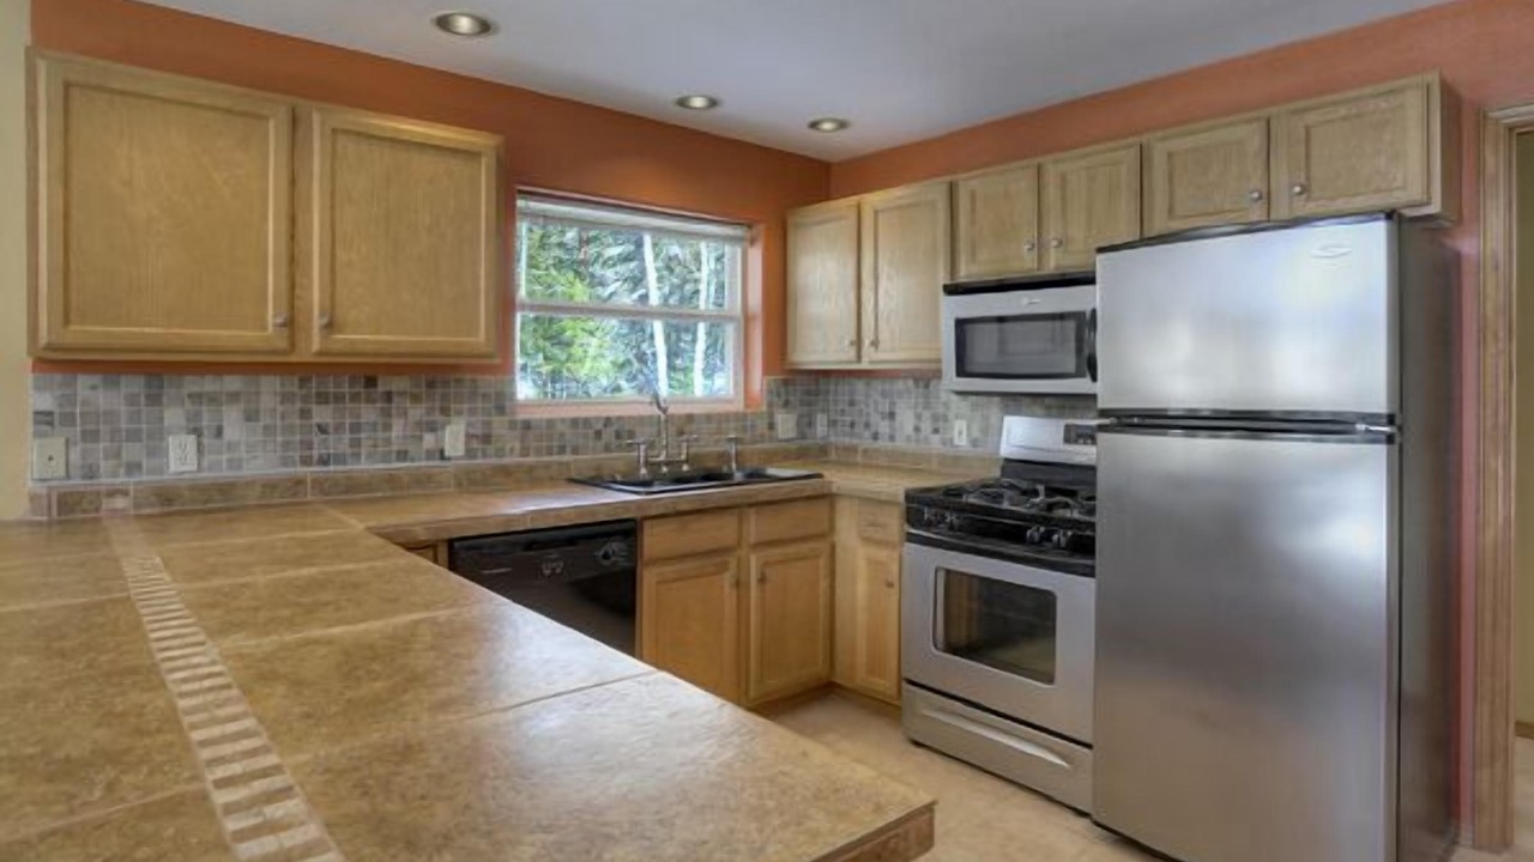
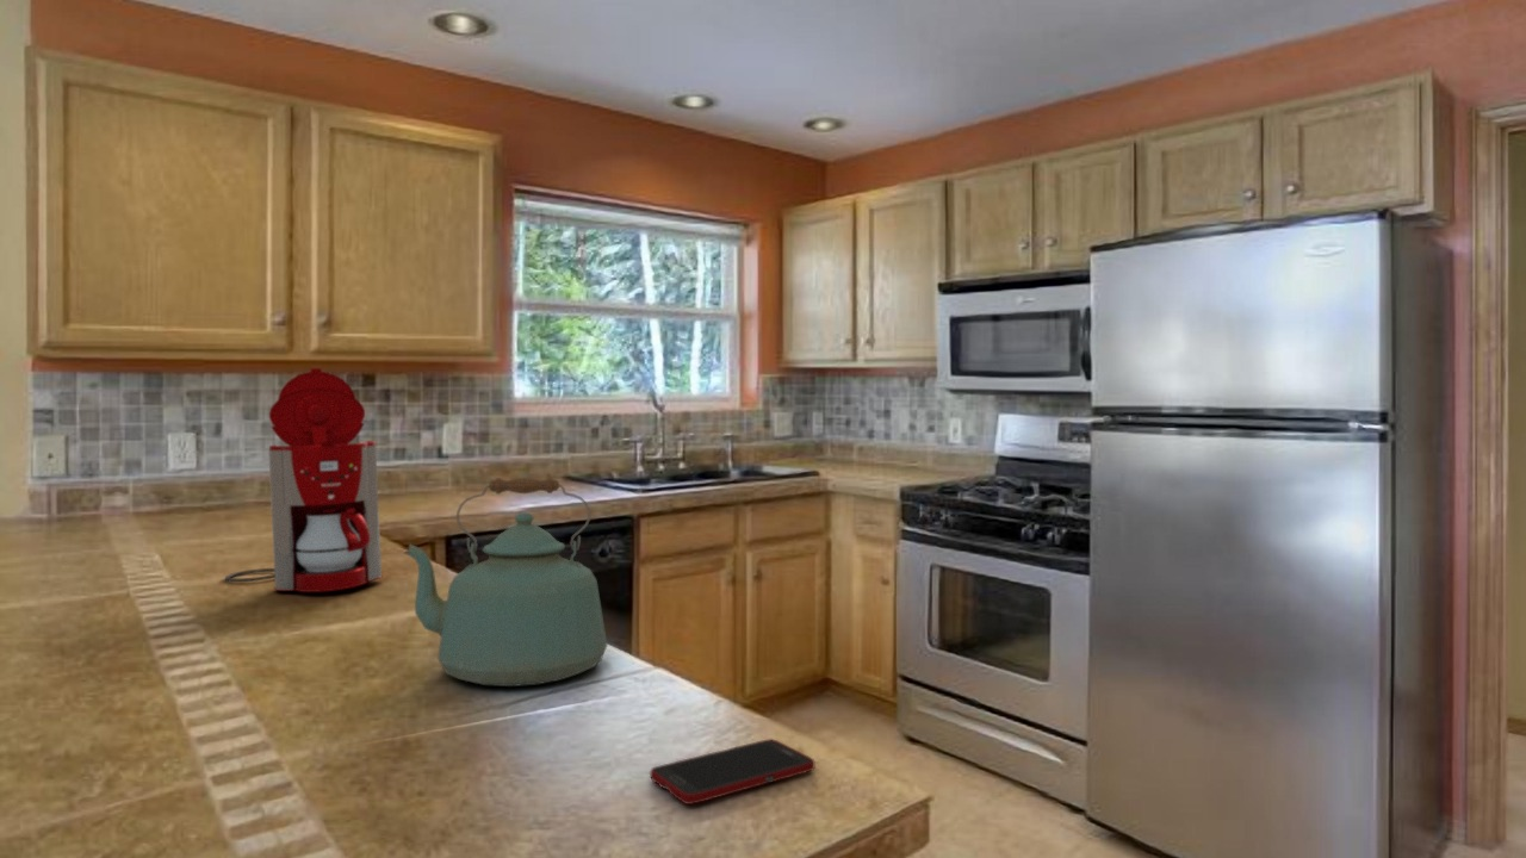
+ kettle [403,477,608,688]
+ cell phone [649,738,815,806]
+ coffee maker [224,367,384,593]
